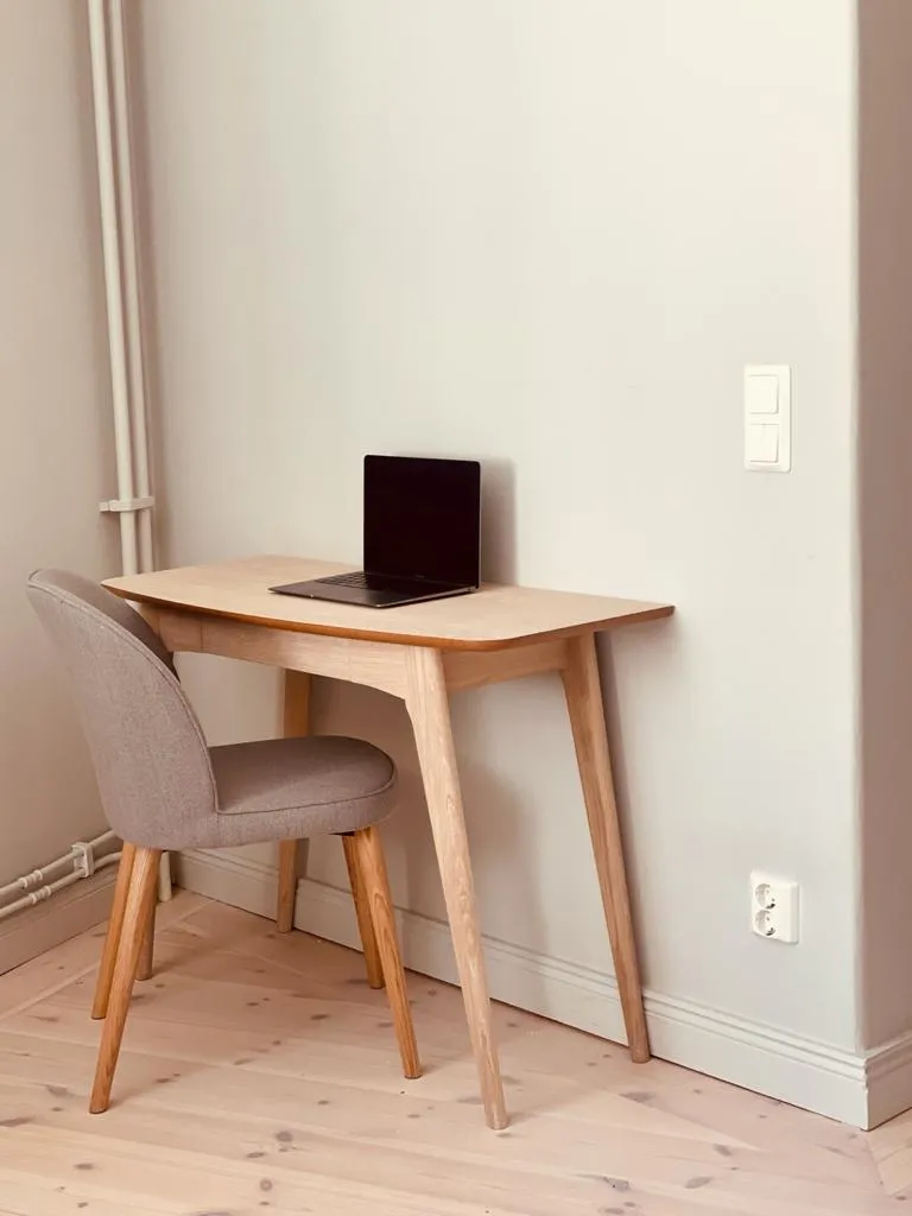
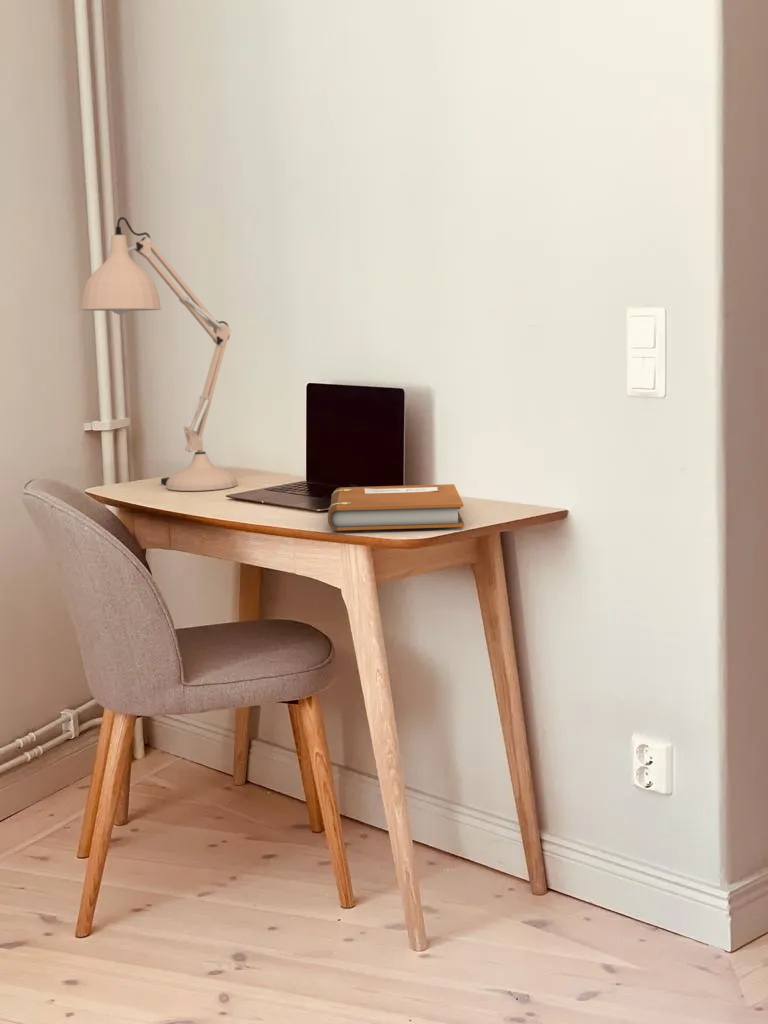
+ desk lamp [80,216,238,492]
+ notebook [327,483,465,531]
